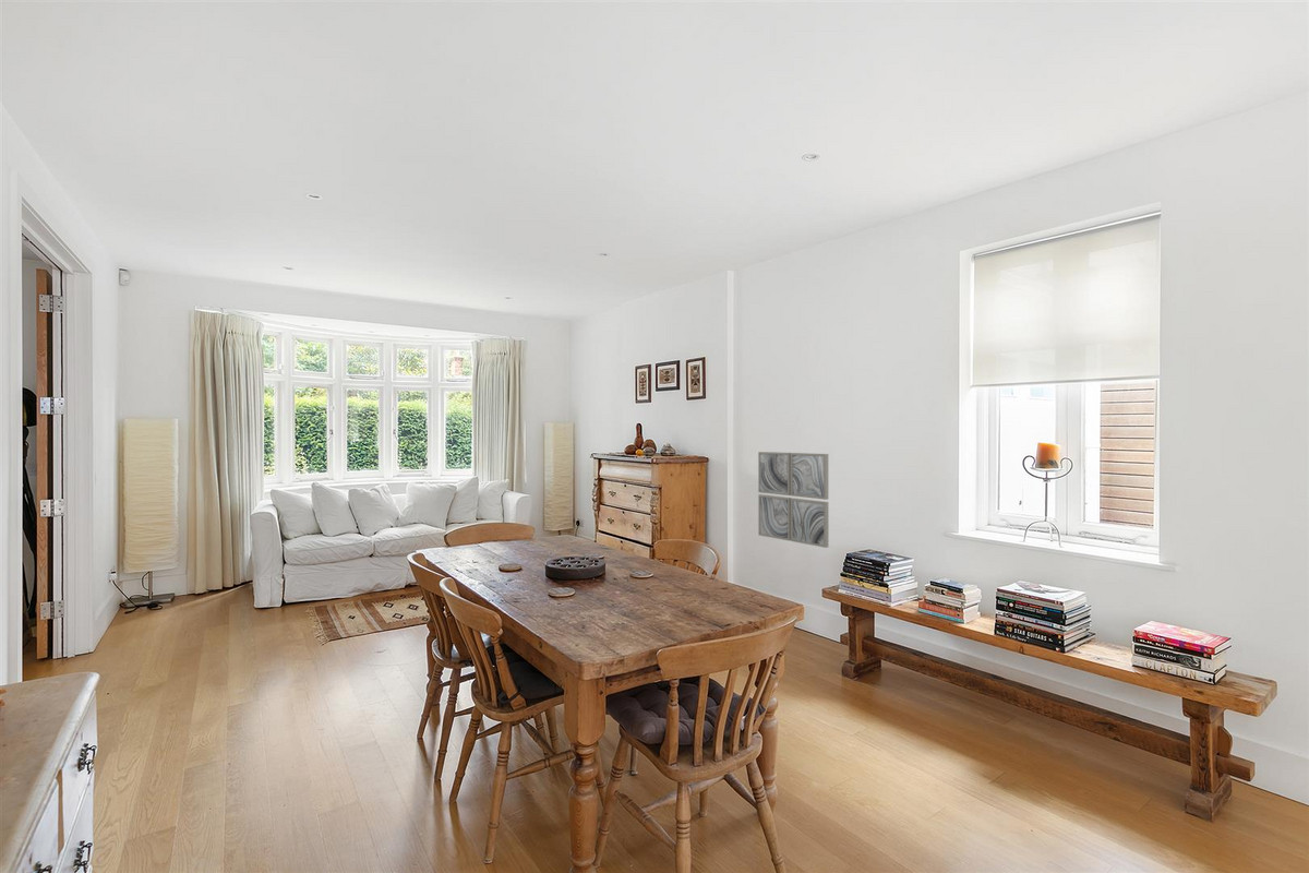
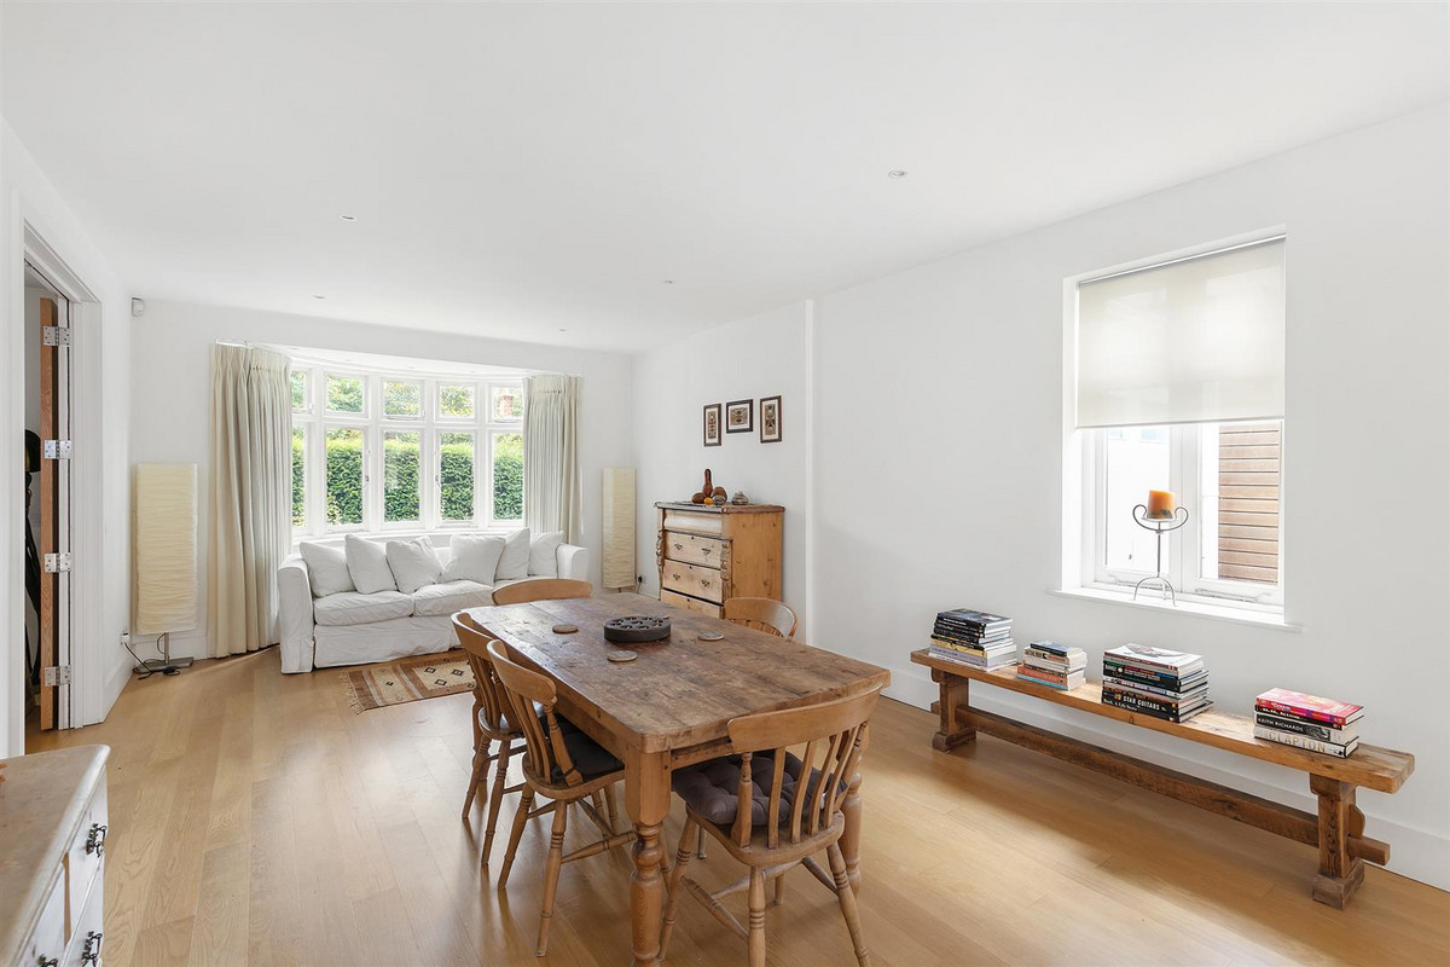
- wall art [757,451,829,549]
